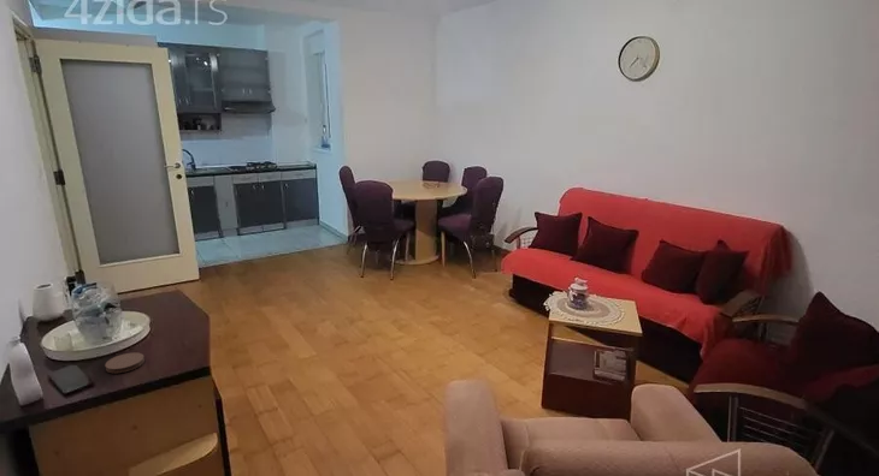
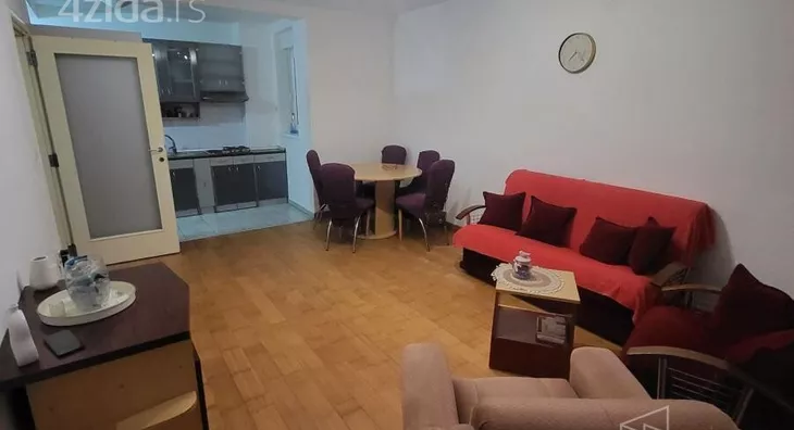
- coaster [104,351,146,374]
